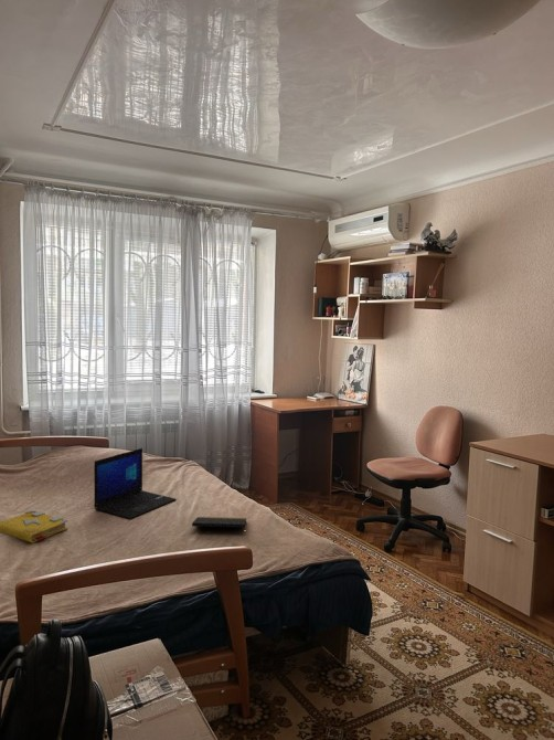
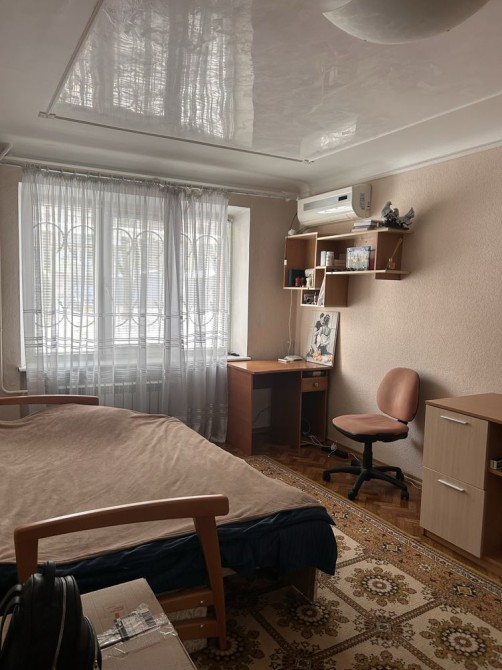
- spell book [0,509,68,545]
- notepad [191,516,247,536]
- laptop [93,447,177,520]
